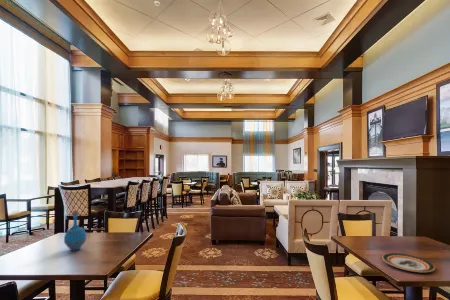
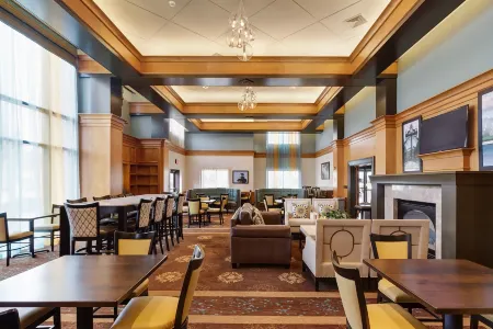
- plate [382,252,436,273]
- bottle [63,209,87,252]
